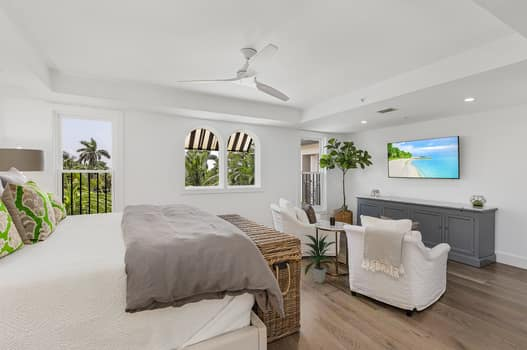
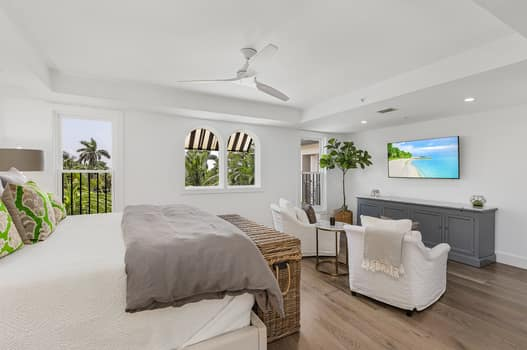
- indoor plant [301,233,339,284]
